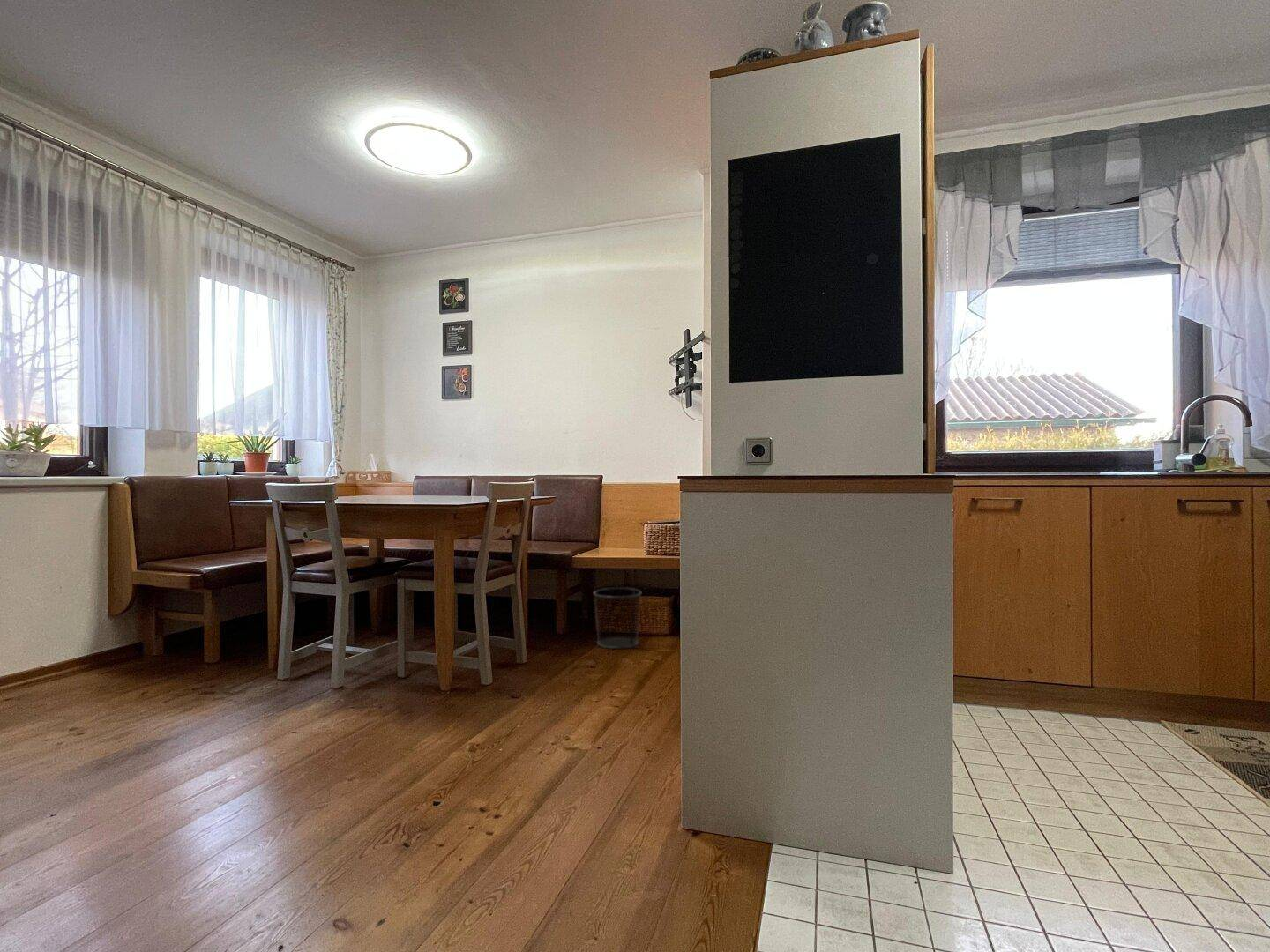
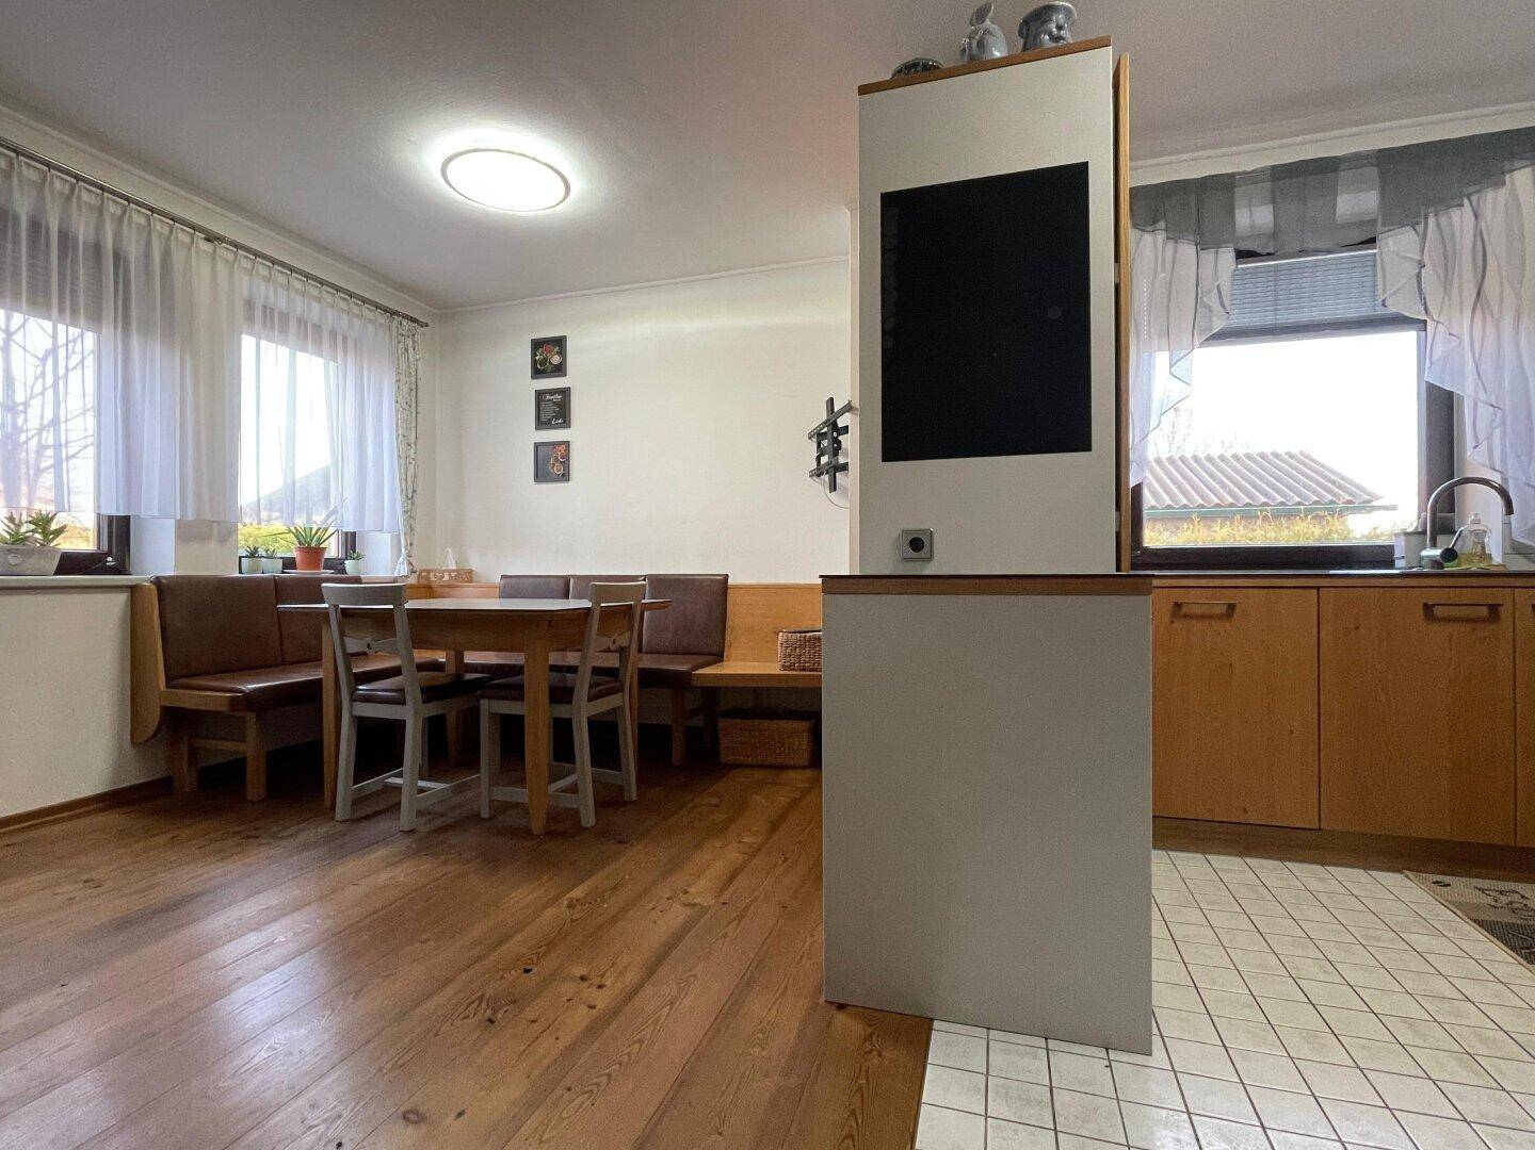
- waste bin [593,586,643,650]
